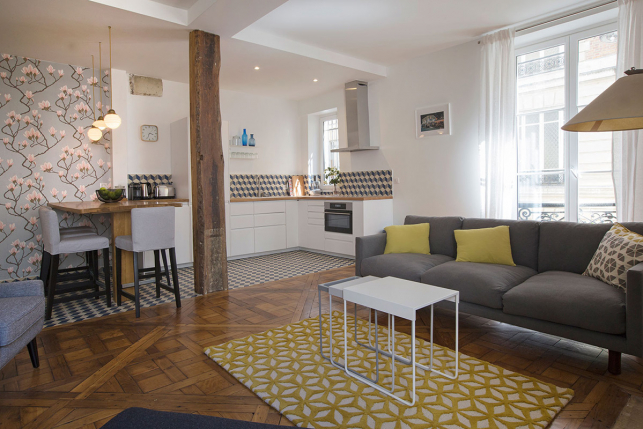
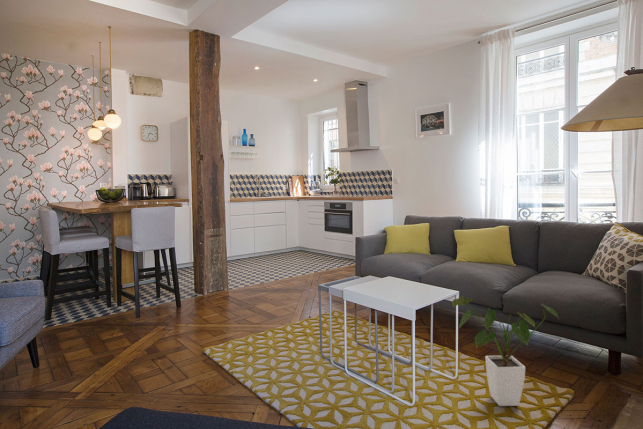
+ house plant [451,295,560,407]
